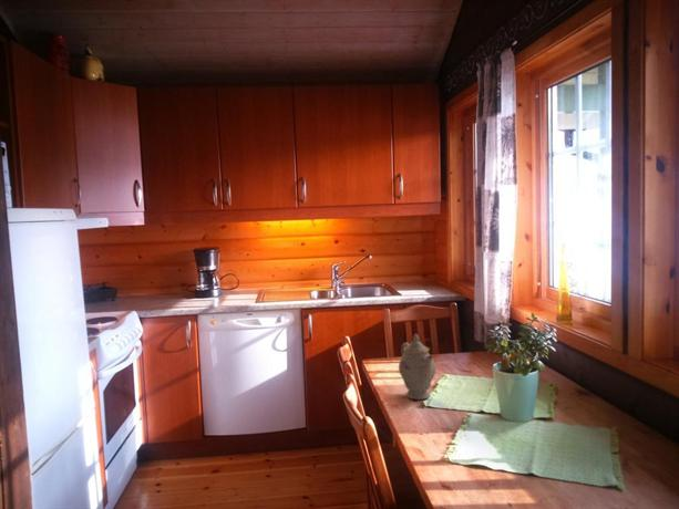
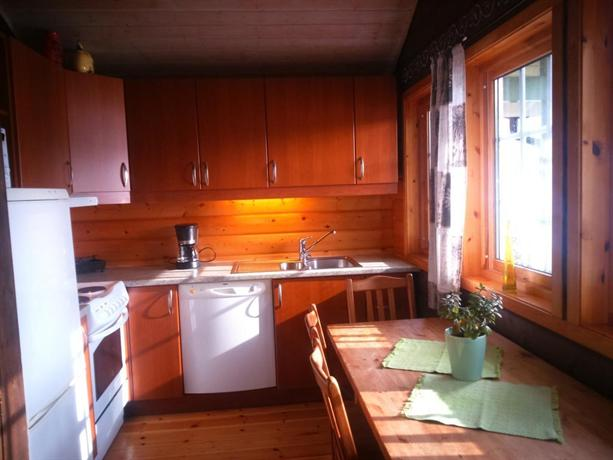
- chinaware [398,333,436,401]
